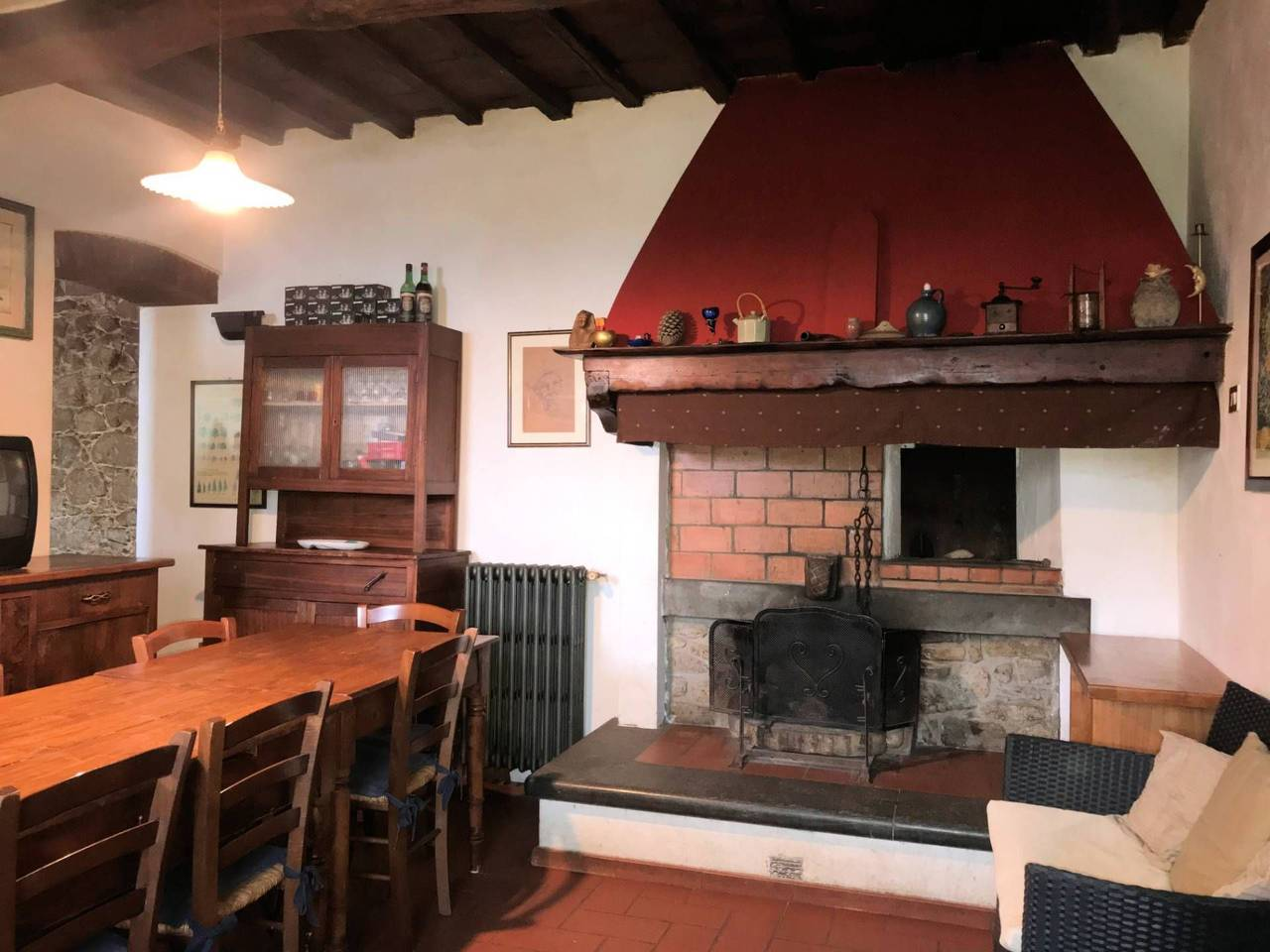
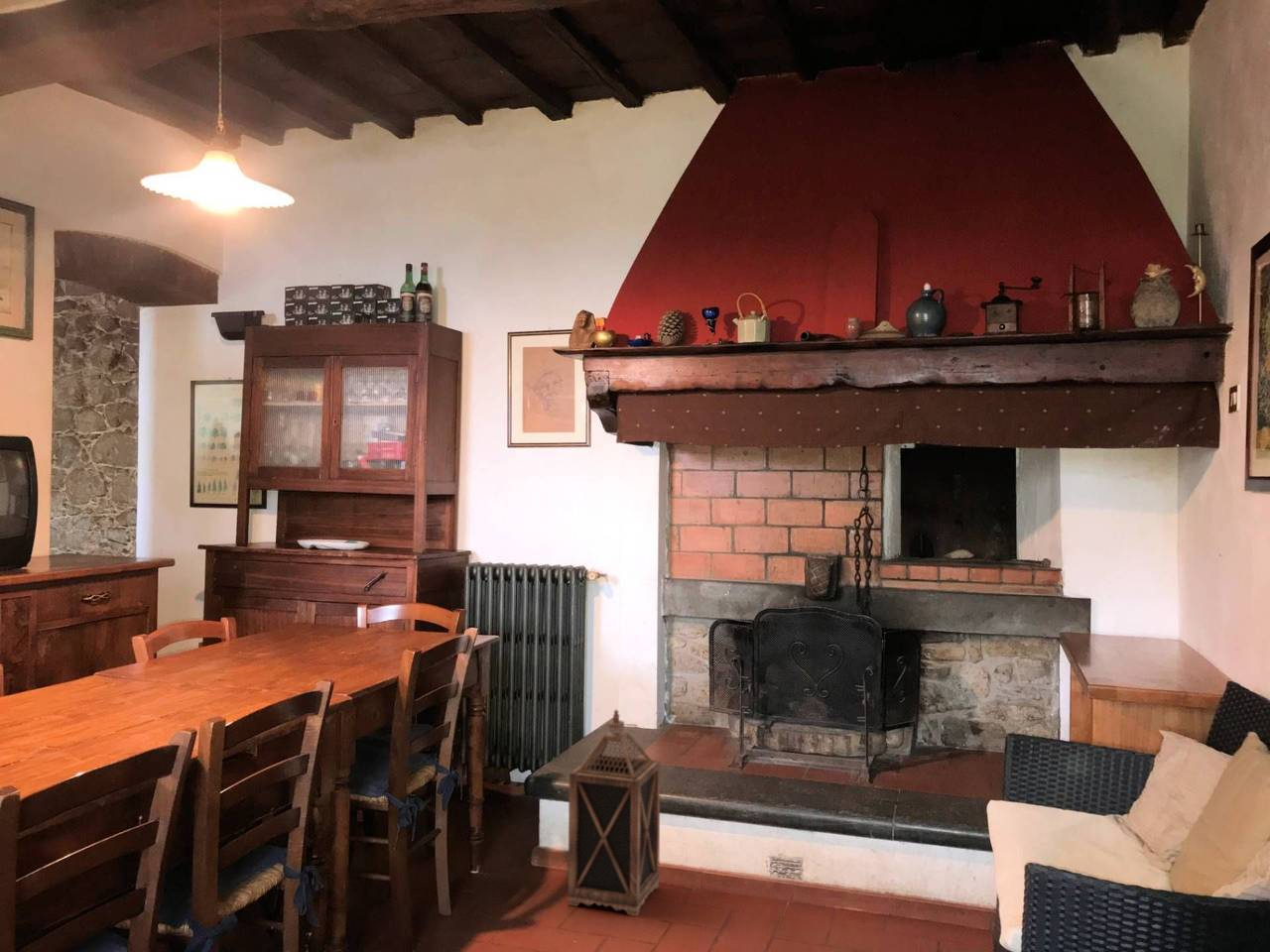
+ lantern [567,709,661,917]
